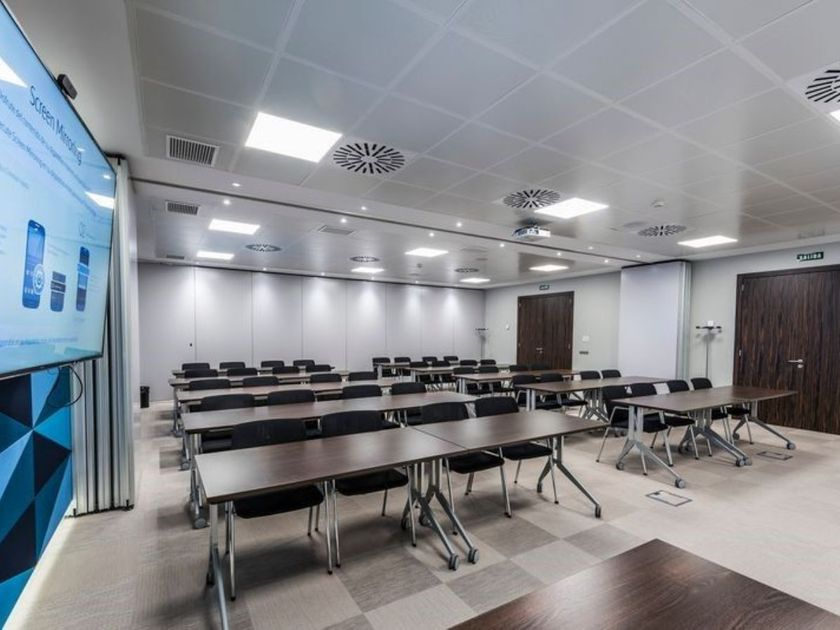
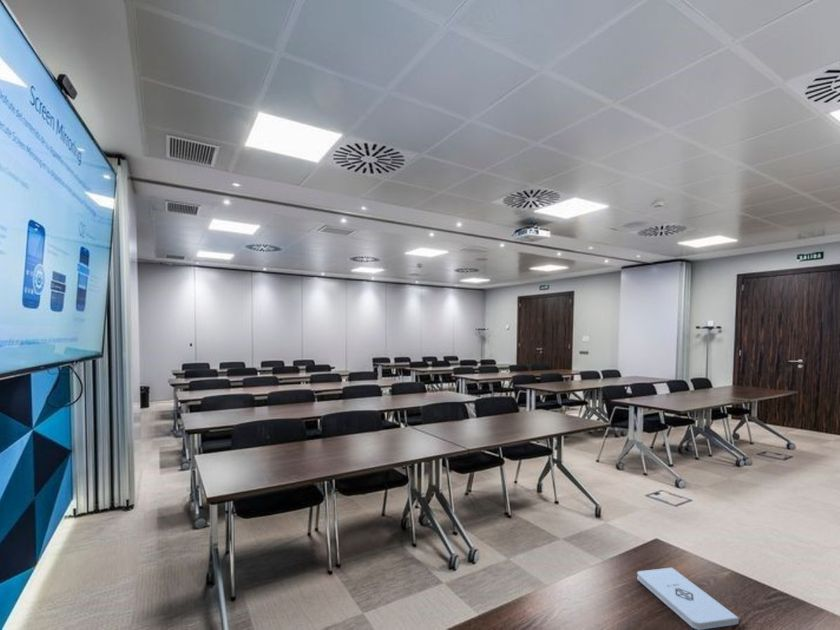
+ notepad [636,567,739,630]
